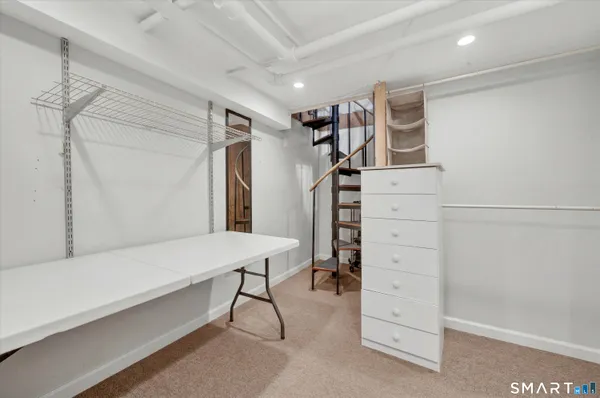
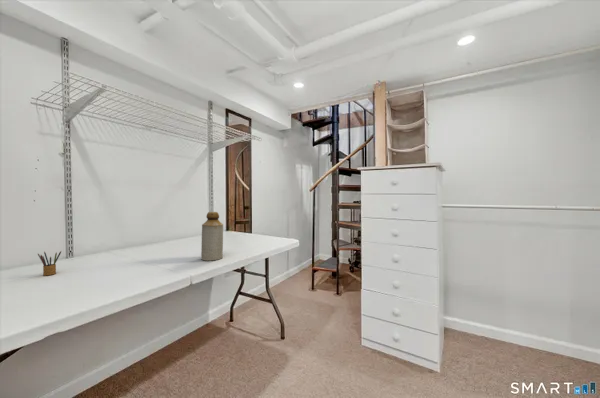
+ bottle [200,211,224,261]
+ pencil box [37,250,62,276]
